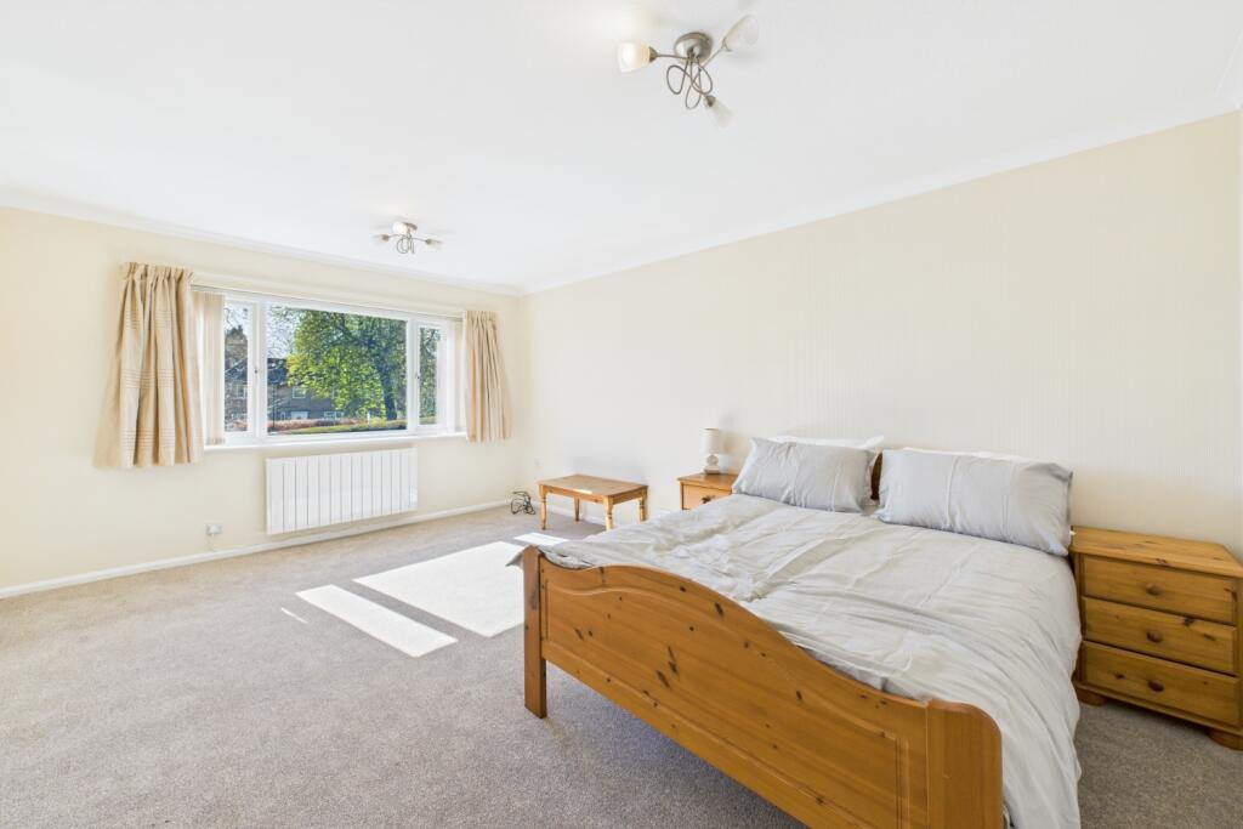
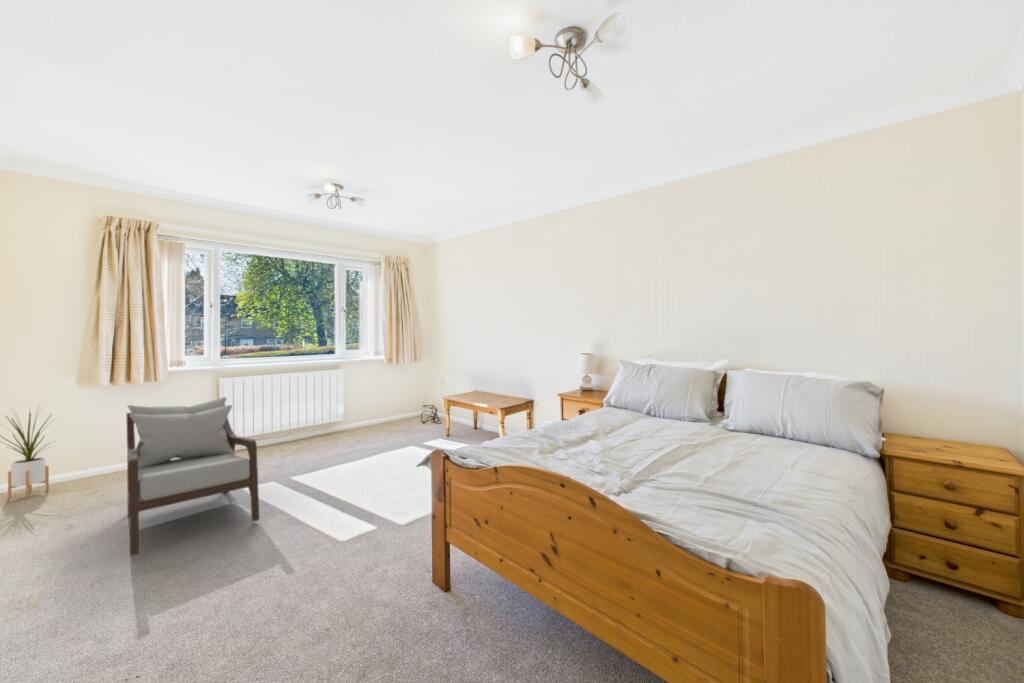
+ house plant [0,406,64,499]
+ armchair [126,396,260,557]
